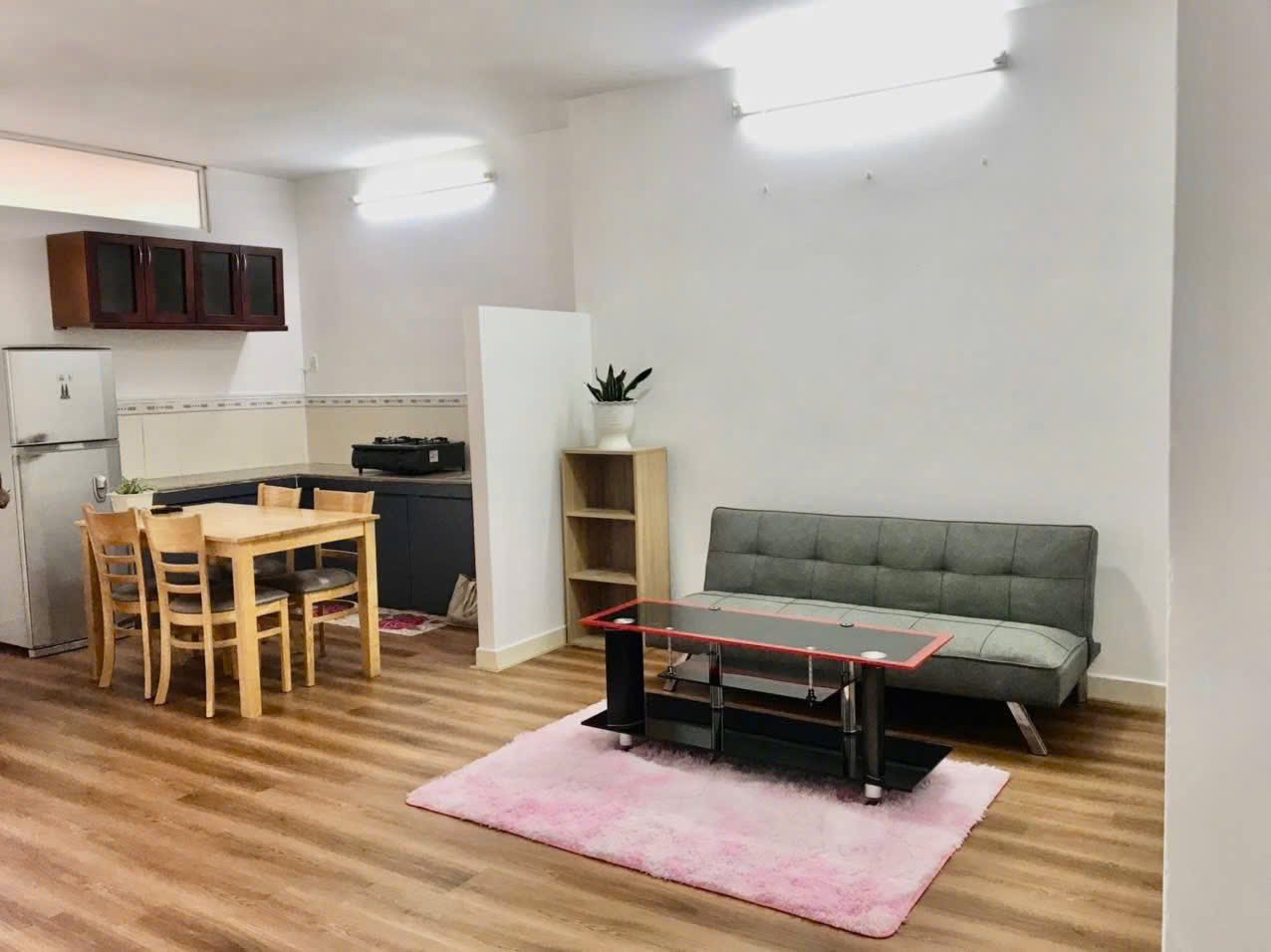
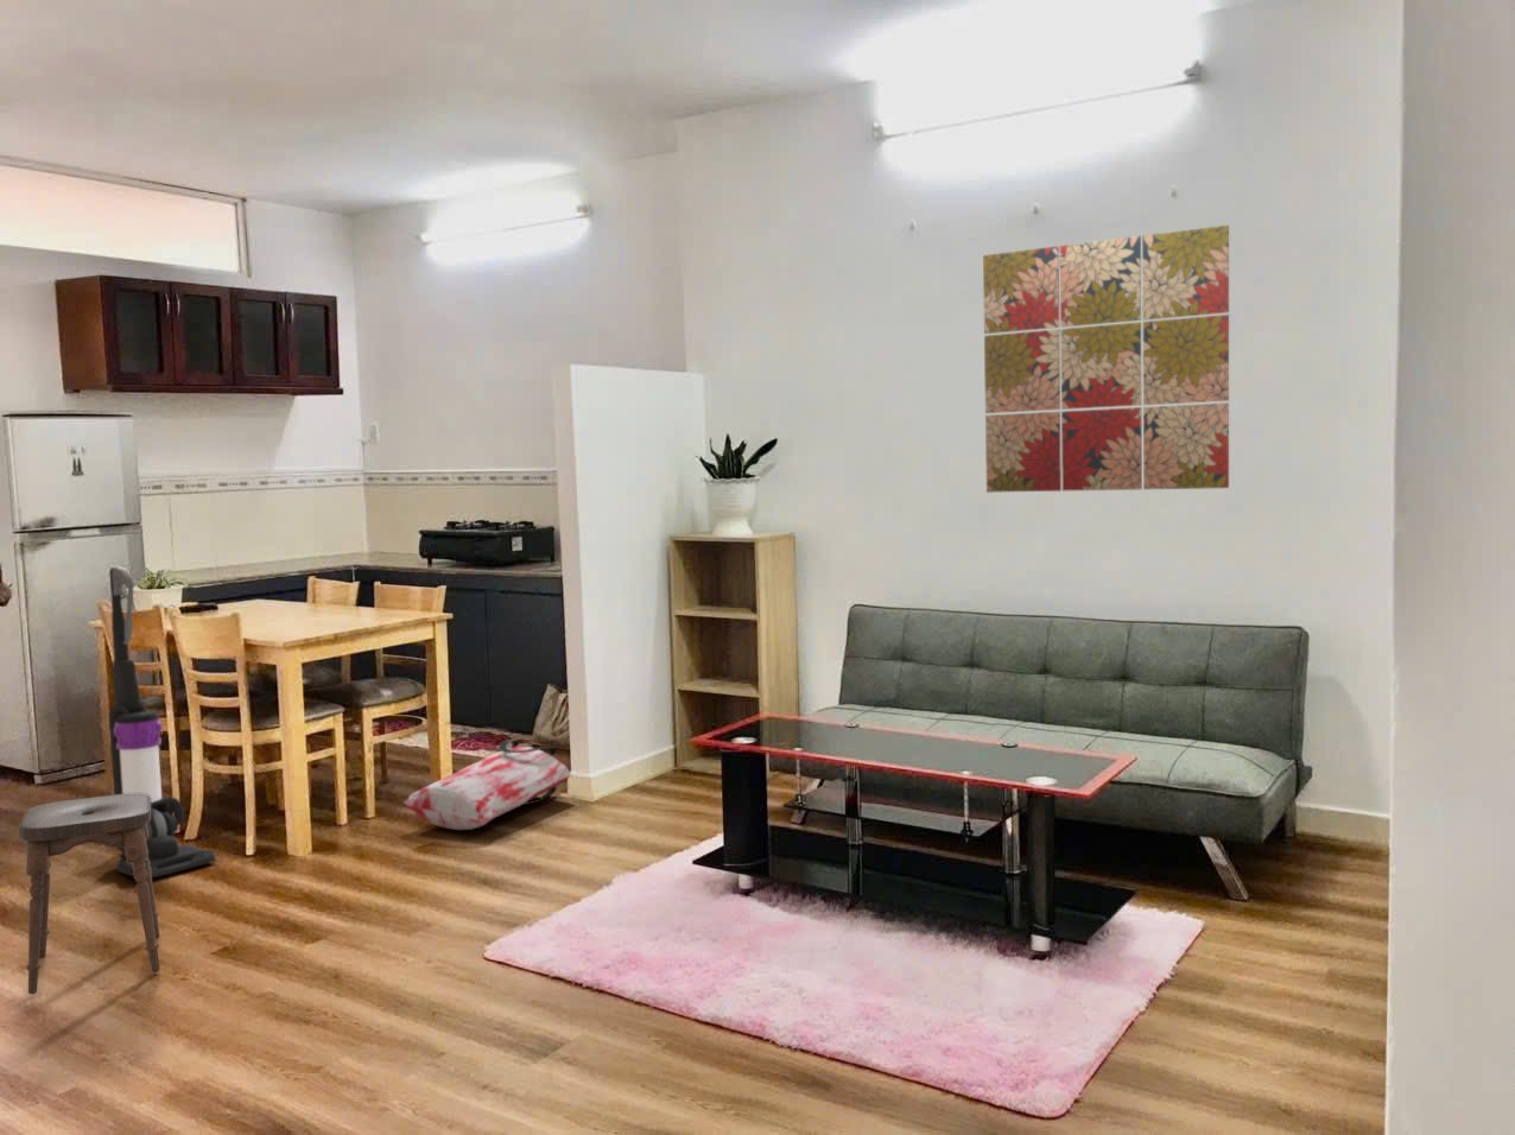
+ vacuum cleaner [108,566,217,879]
+ bag [403,738,572,831]
+ stool [18,793,161,994]
+ wall art [982,224,1230,494]
